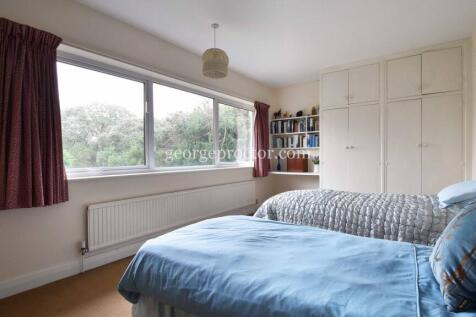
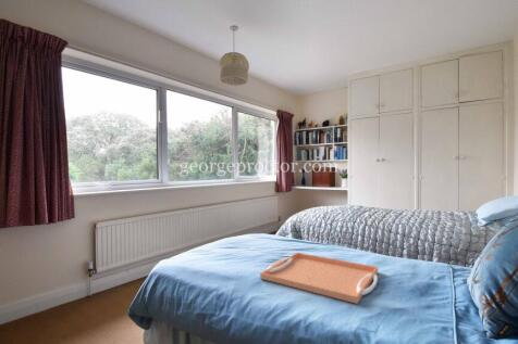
+ serving tray [259,252,379,305]
